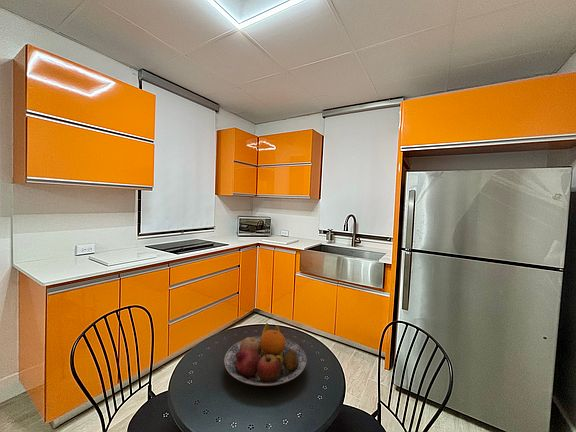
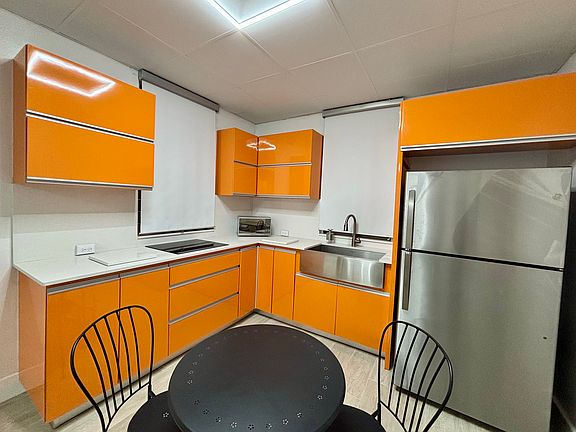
- fruit bowl [223,322,307,387]
